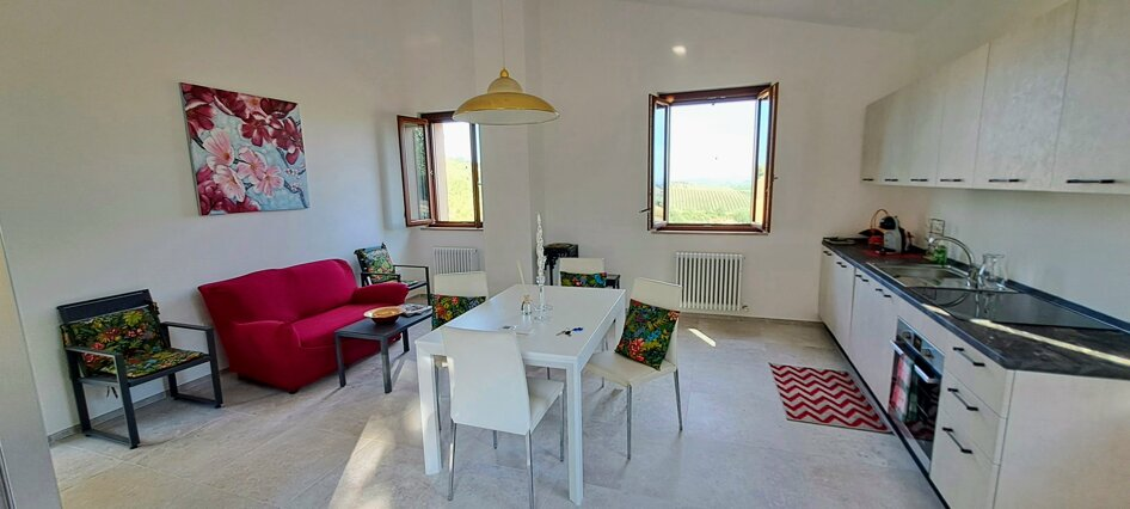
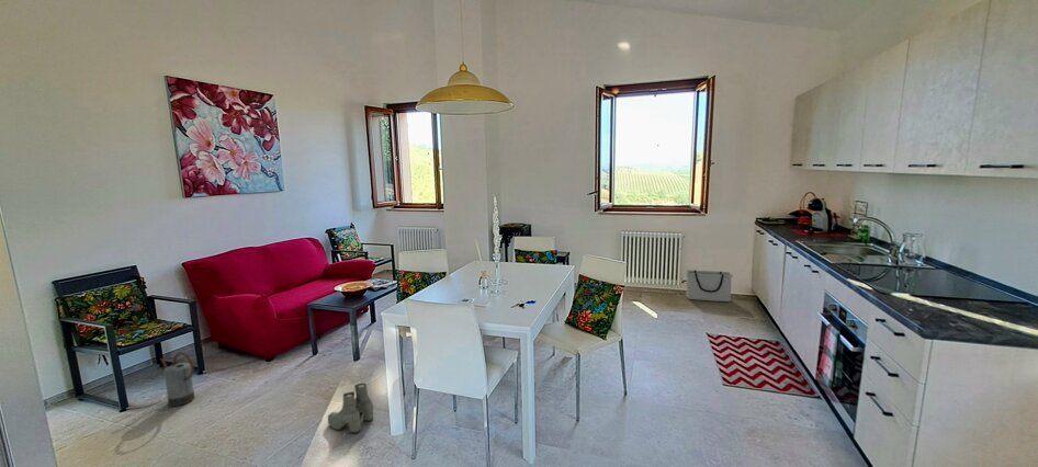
+ watering can [159,351,195,408]
+ boots [327,383,374,434]
+ storage bin [685,269,734,303]
